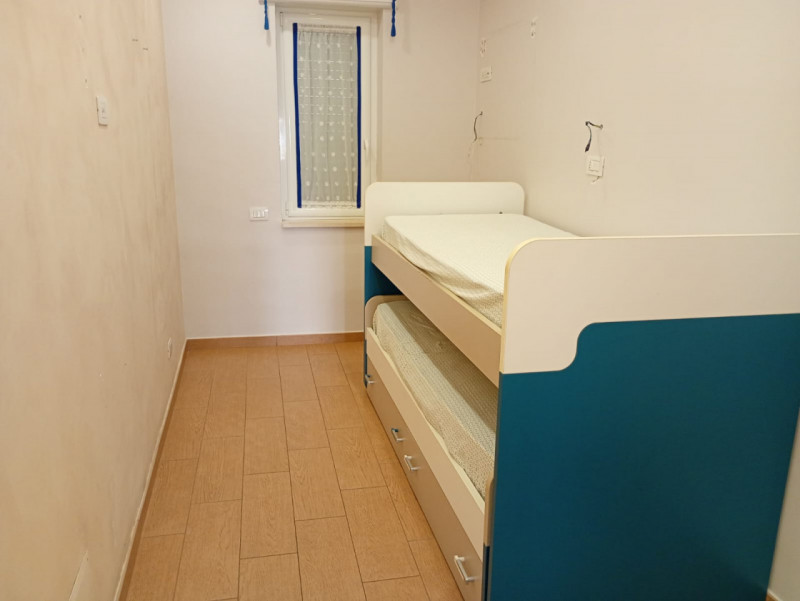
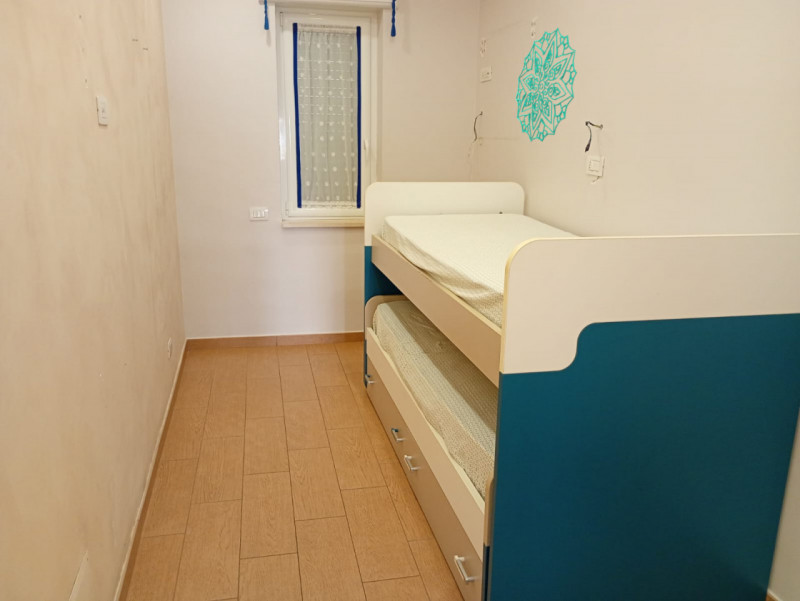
+ wall decoration [515,27,578,143]
